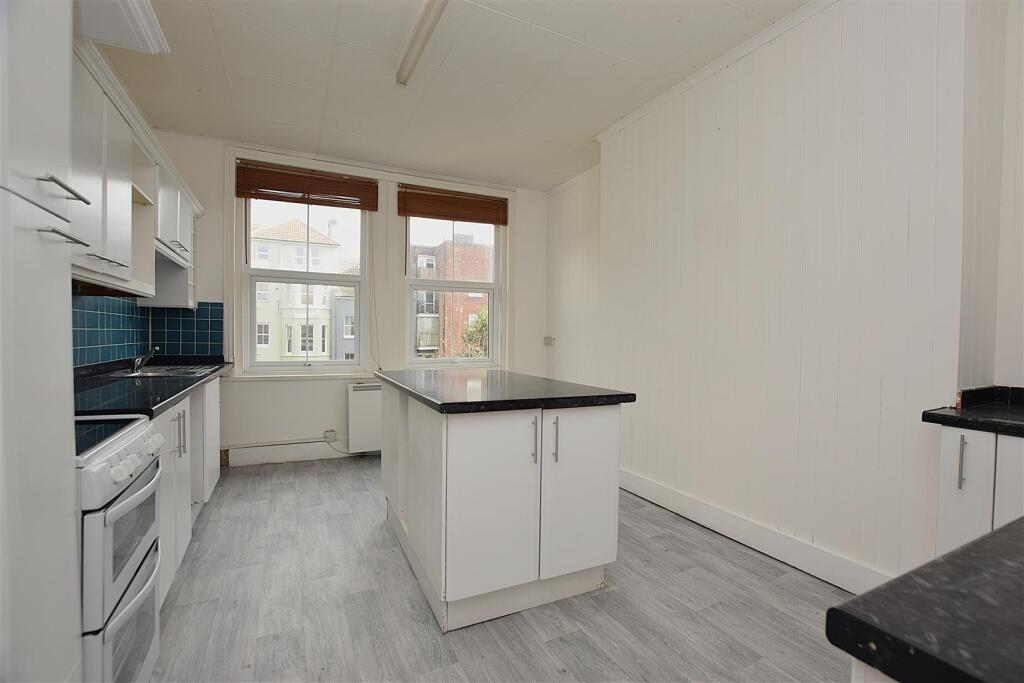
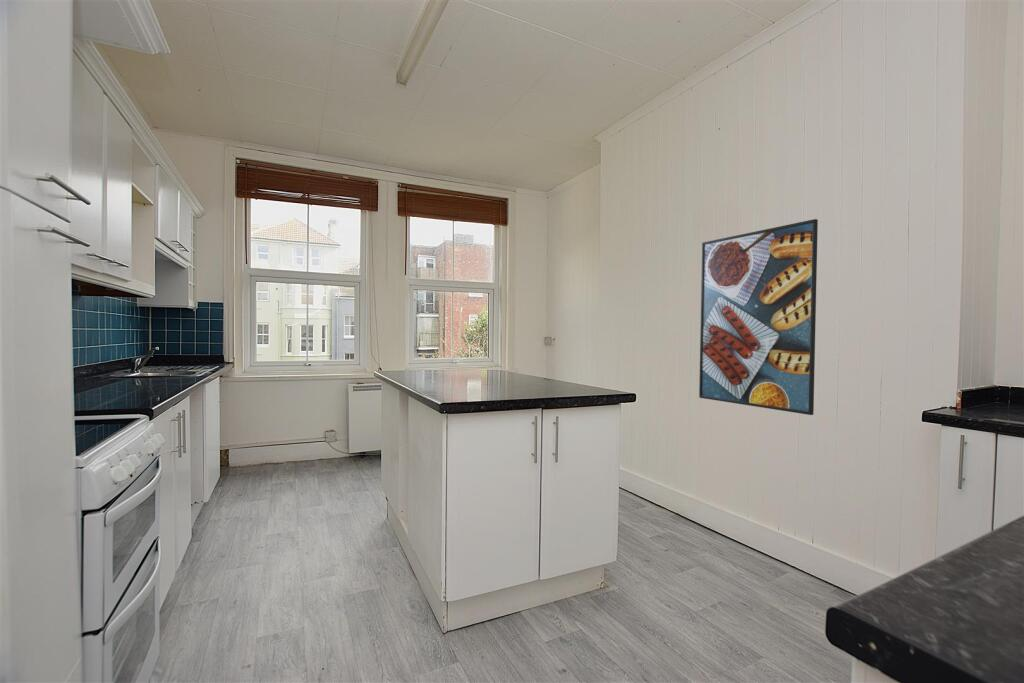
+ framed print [698,218,819,416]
